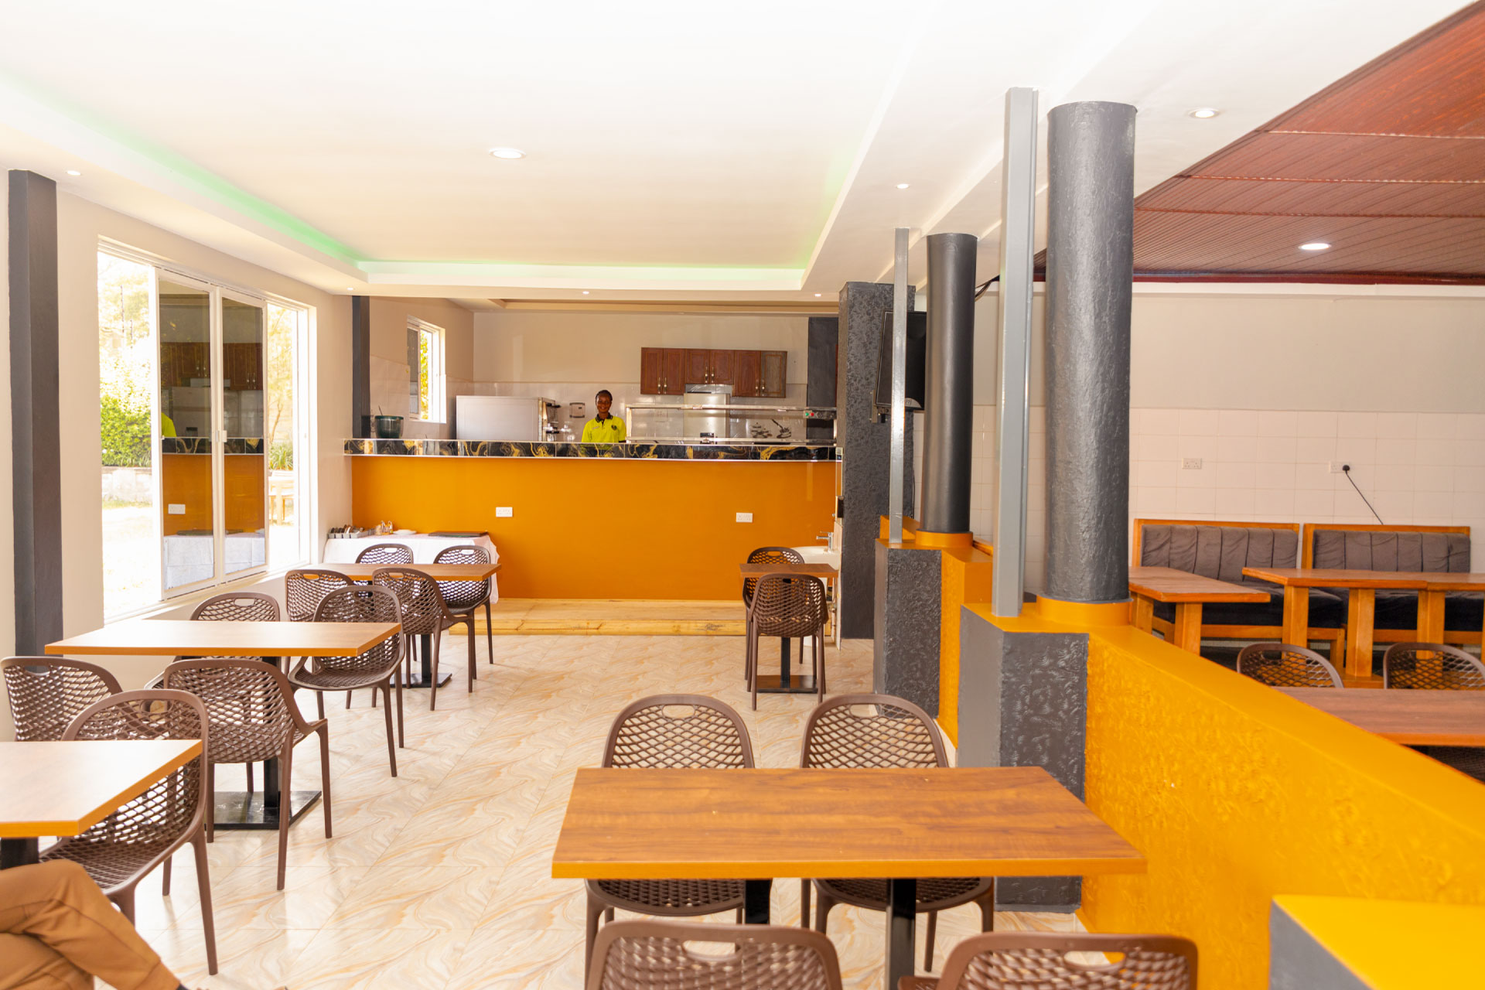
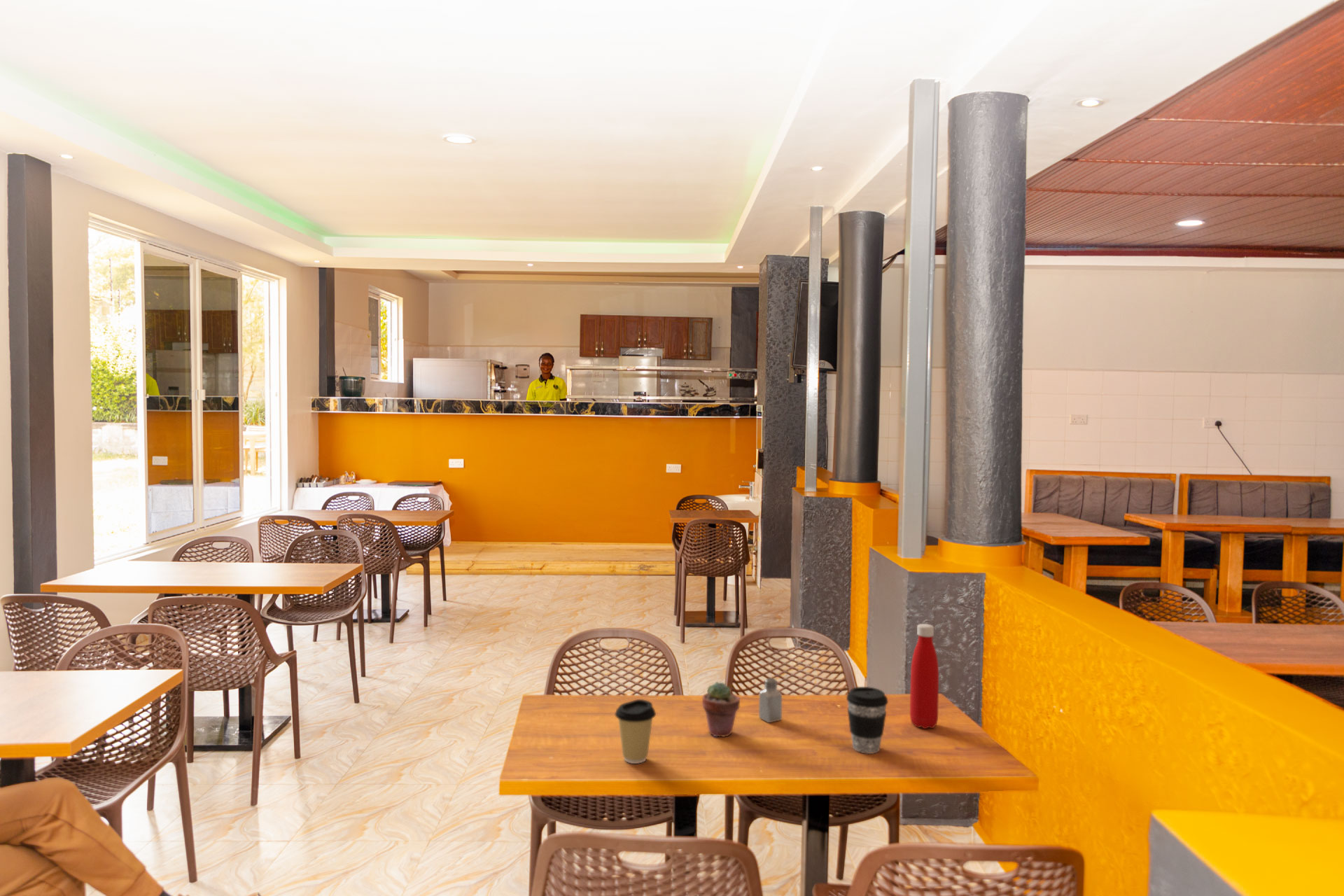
+ saltshaker [758,678,783,723]
+ bottle [909,623,939,729]
+ coffee cup [846,686,889,755]
+ coffee cup [614,699,657,764]
+ potted succulent [701,681,741,738]
